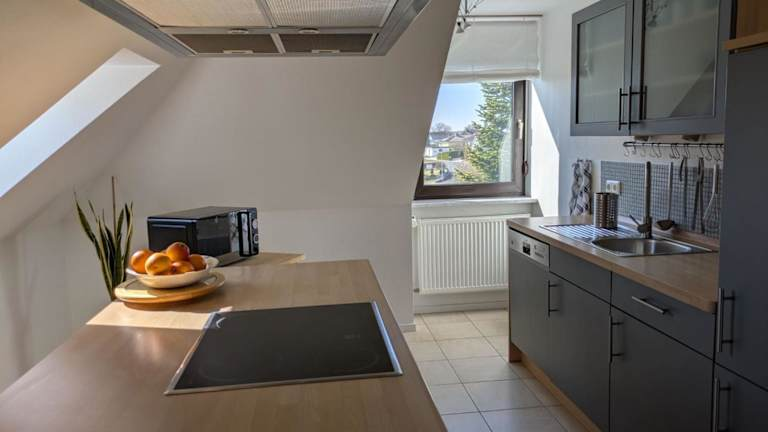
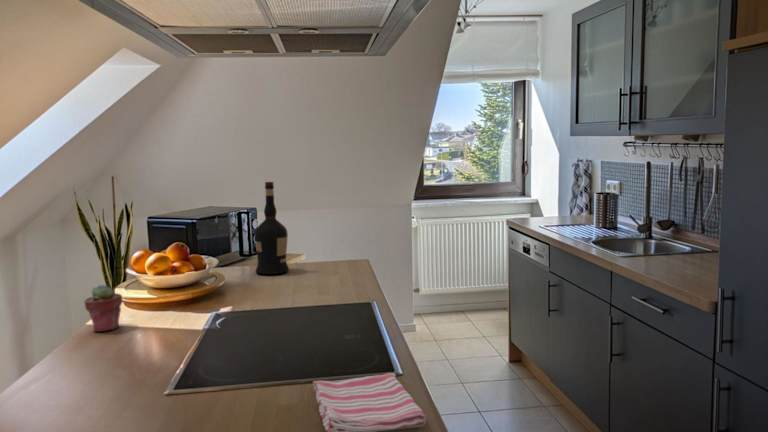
+ liquor [253,181,290,275]
+ potted succulent [83,283,123,333]
+ dish towel [312,372,427,432]
